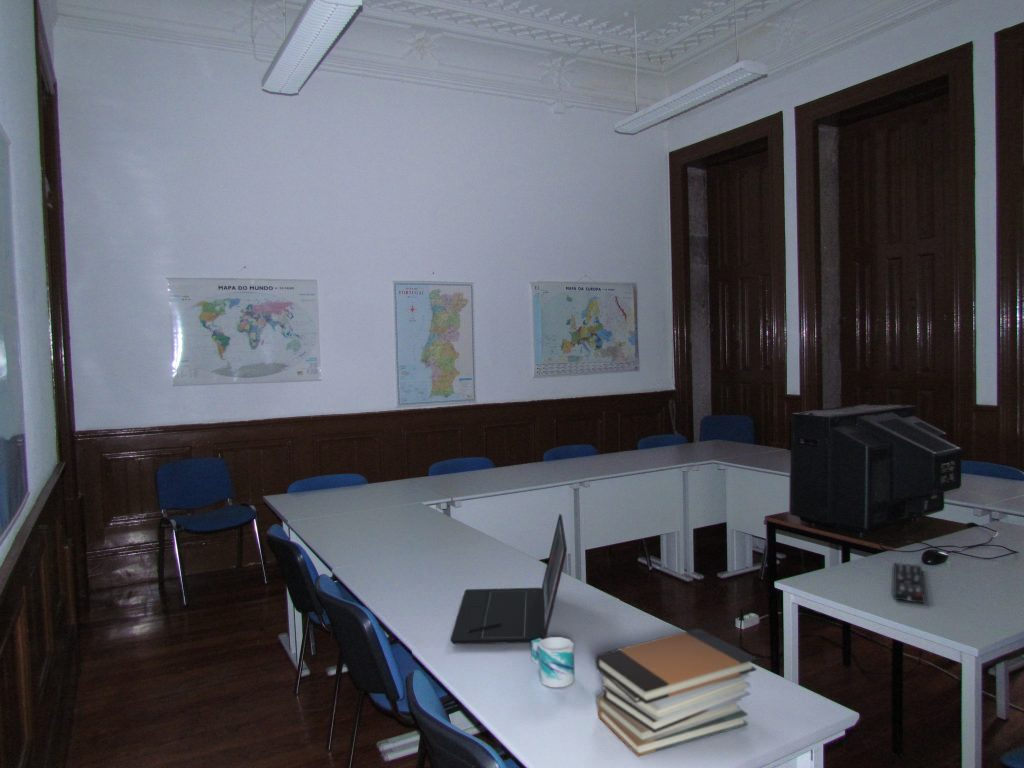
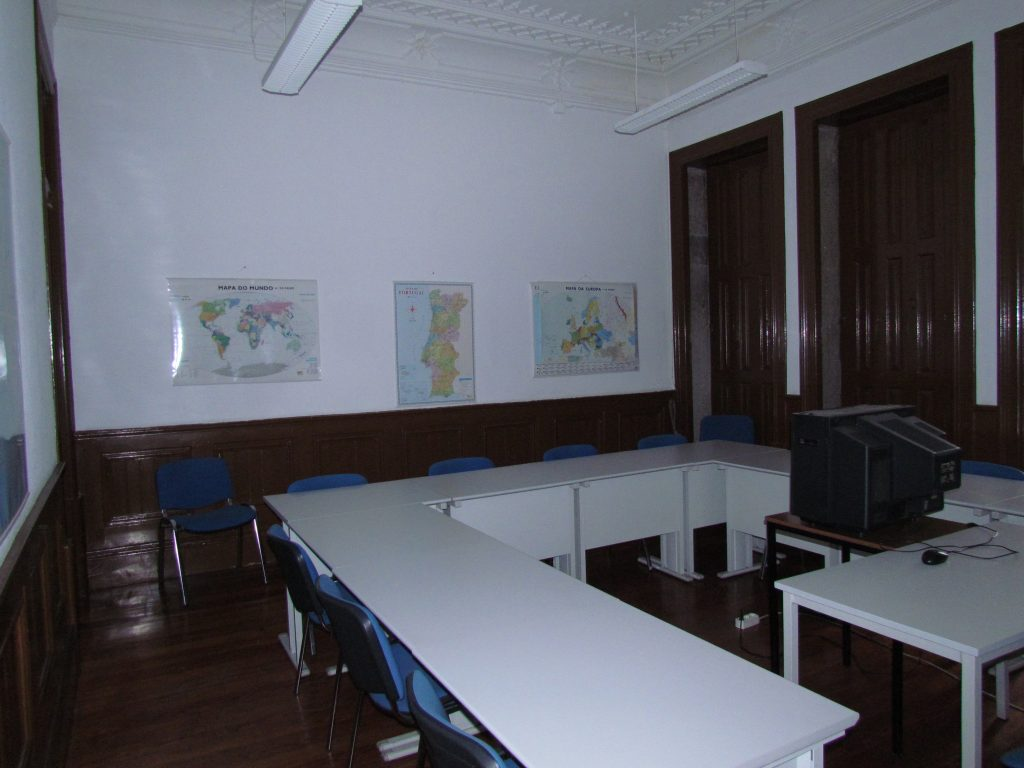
- mug [530,636,576,688]
- book stack [594,627,758,758]
- laptop [449,513,568,645]
- remote control [893,562,926,604]
